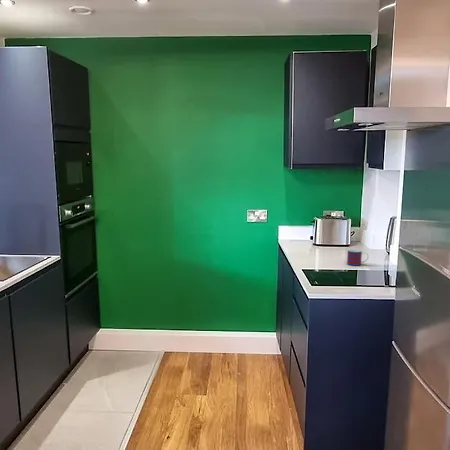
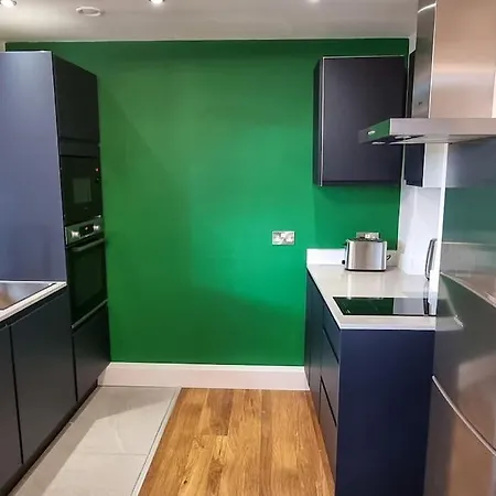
- mug [346,248,370,267]
